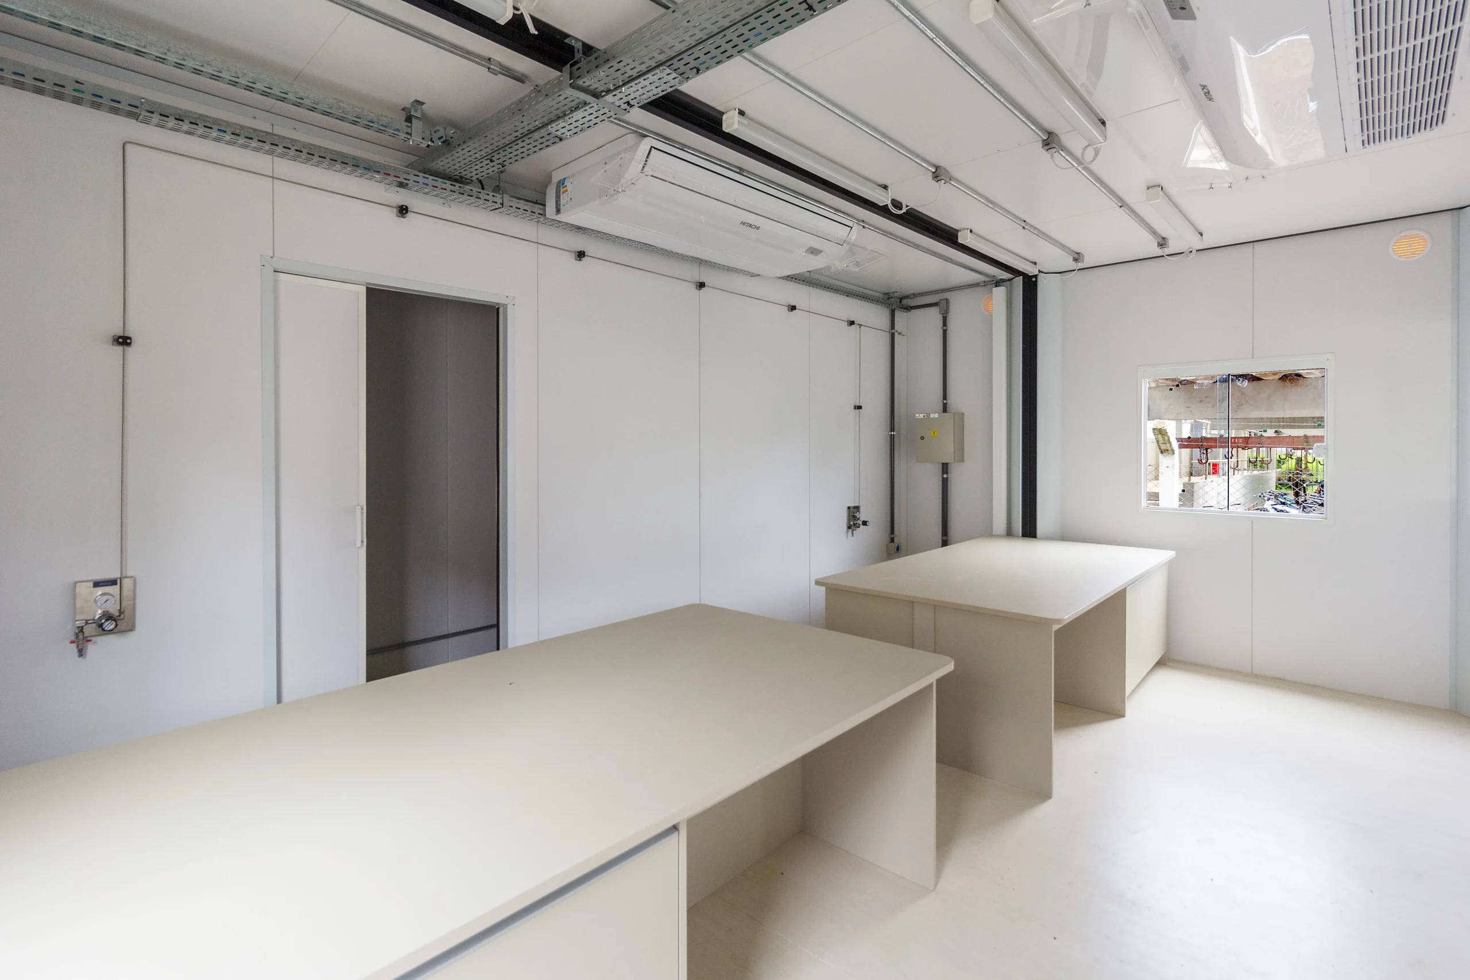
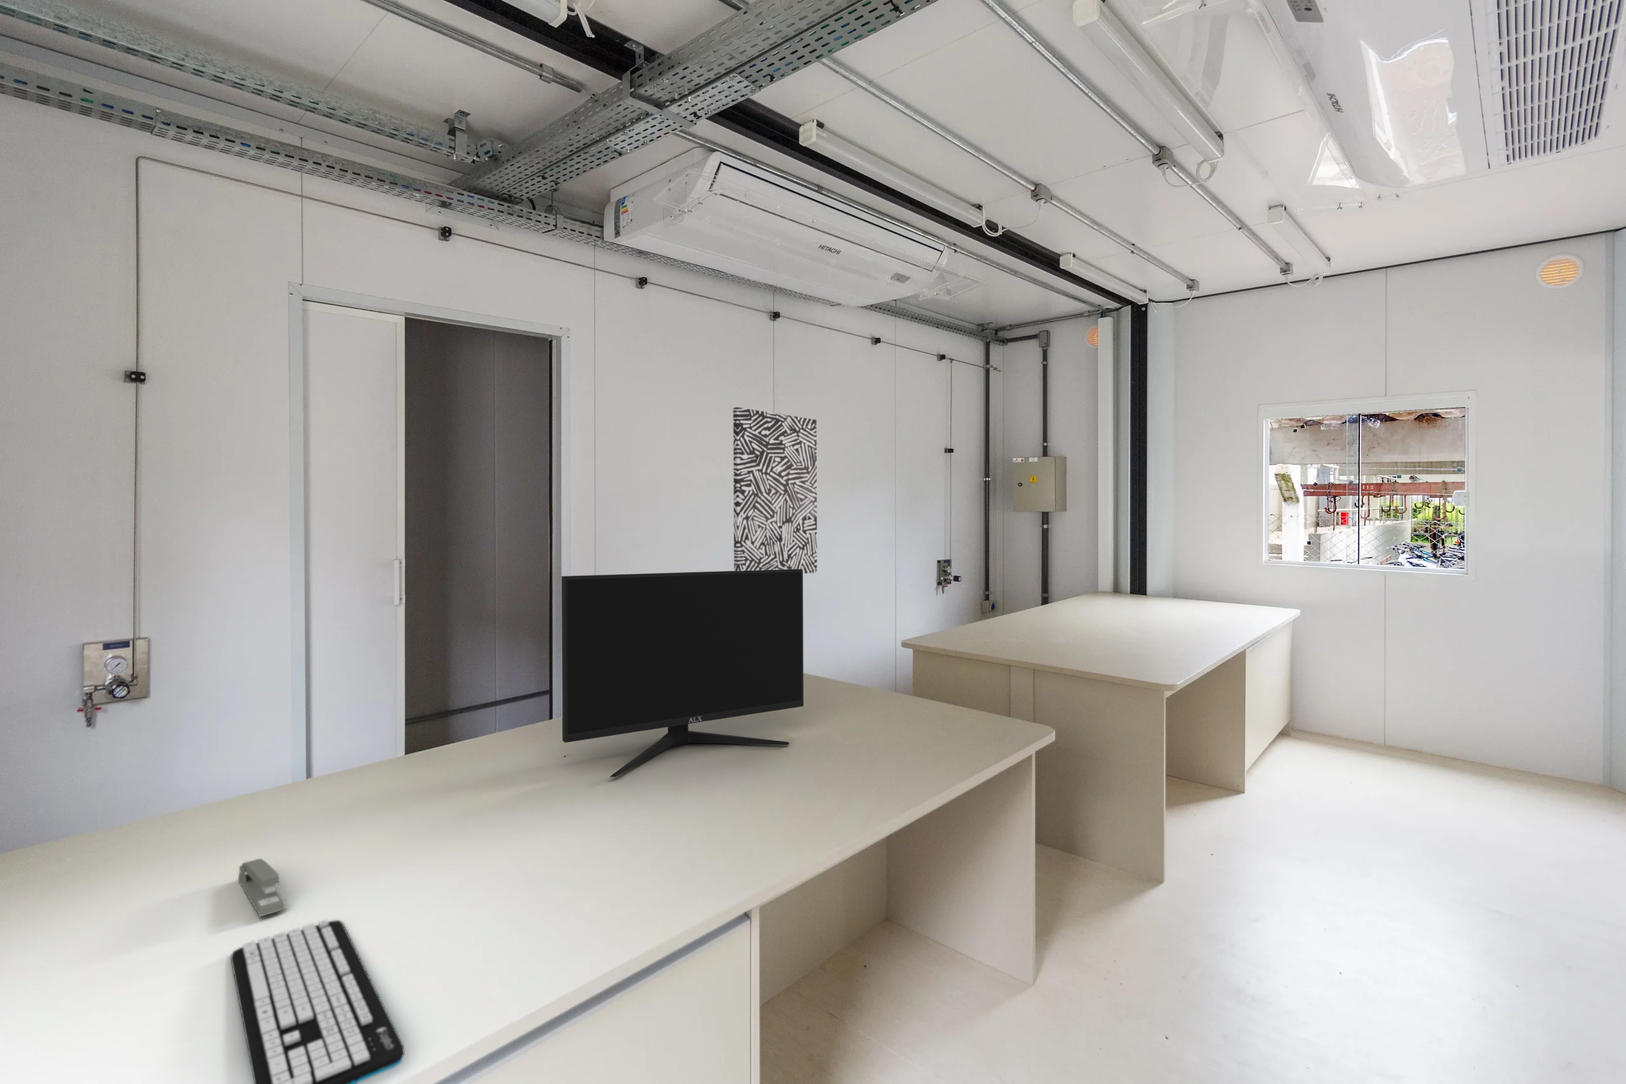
+ keyboard [231,919,405,1084]
+ wall art [732,406,818,575]
+ computer monitor [561,569,805,777]
+ stapler [237,858,286,917]
